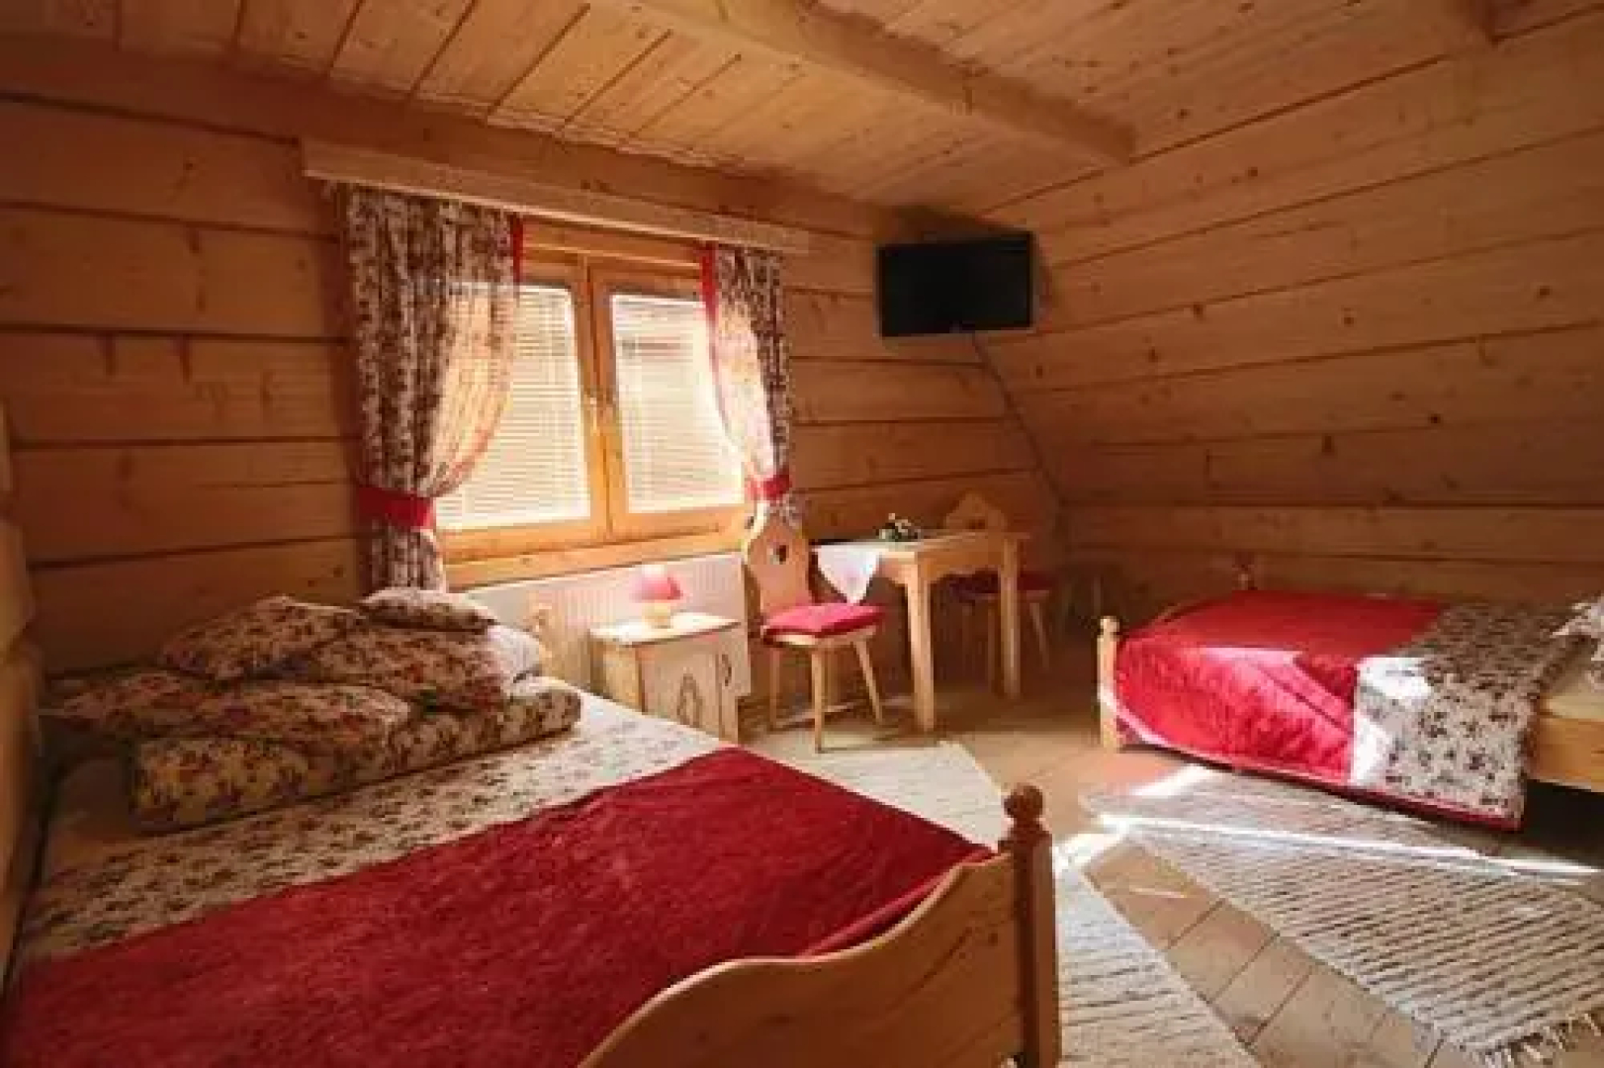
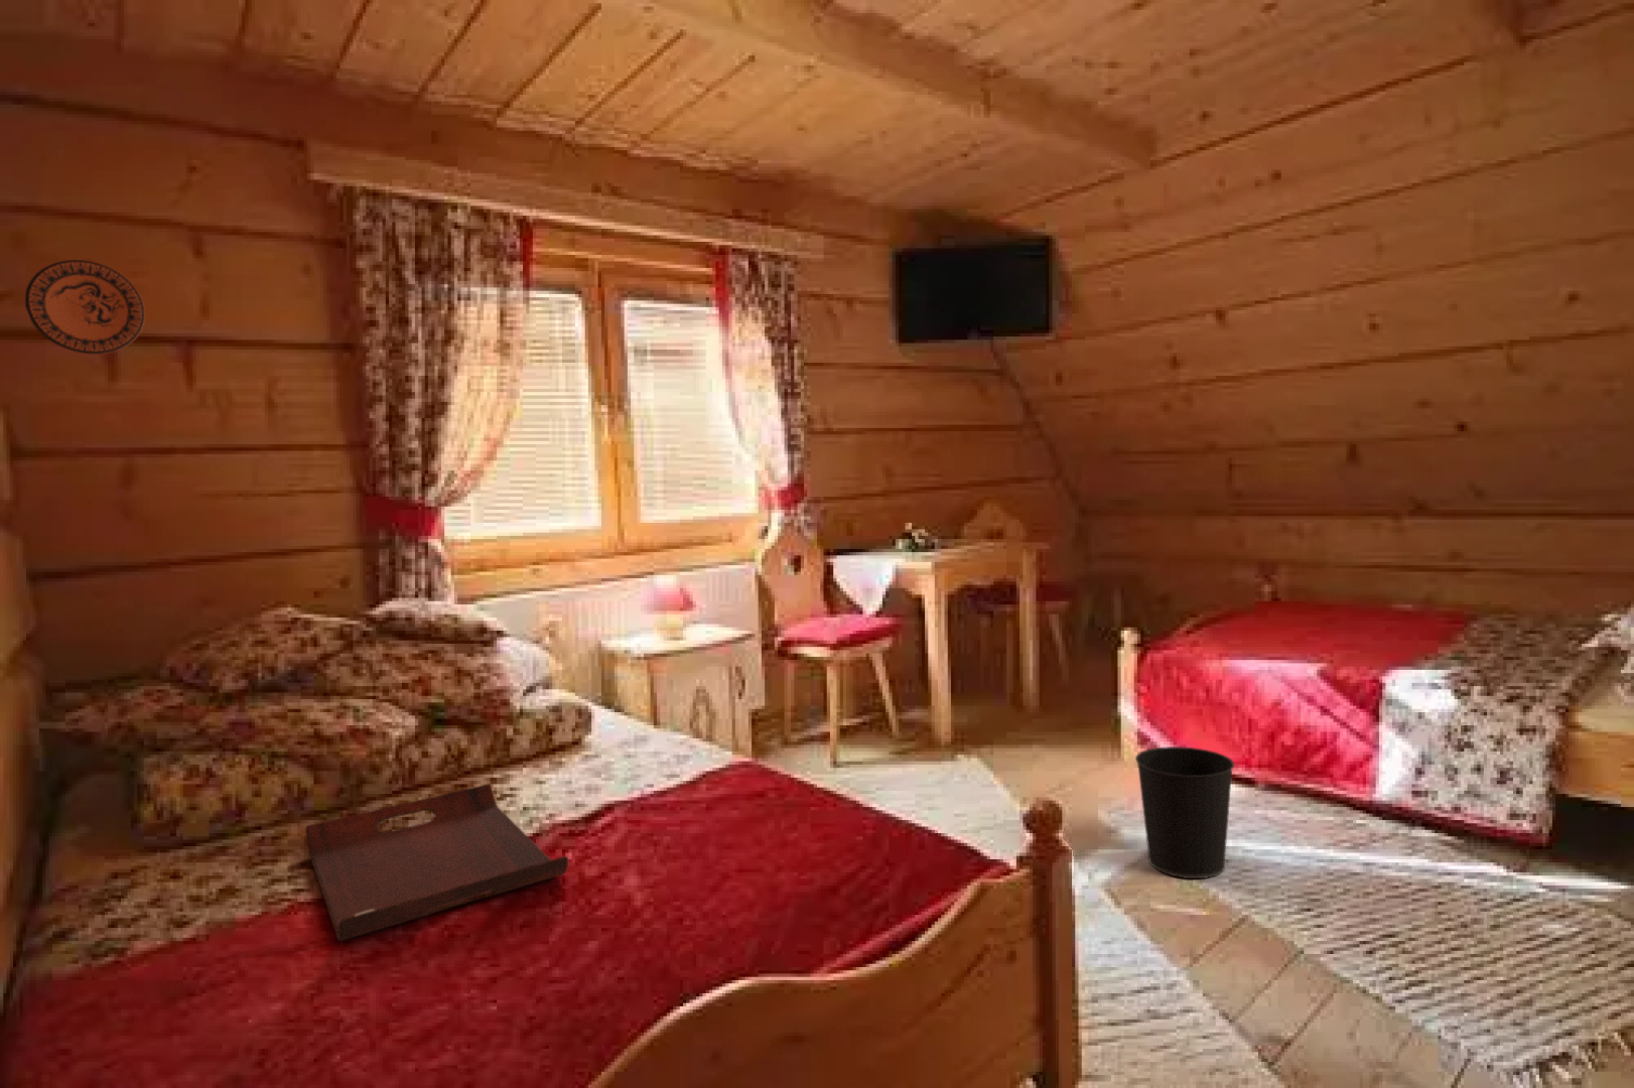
+ decorative plate [24,259,146,356]
+ wastebasket [1134,746,1235,879]
+ serving tray [305,783,569,942]
